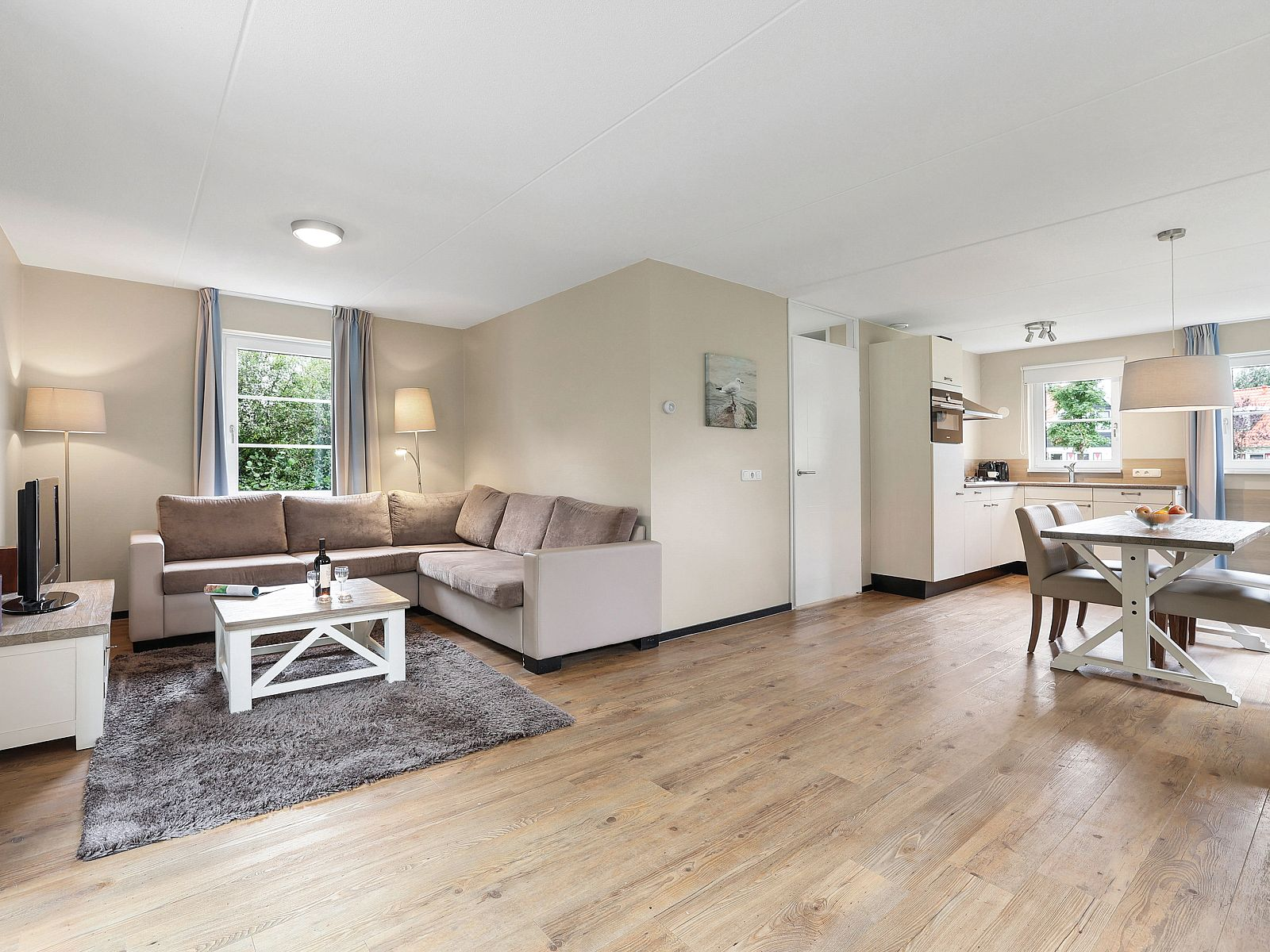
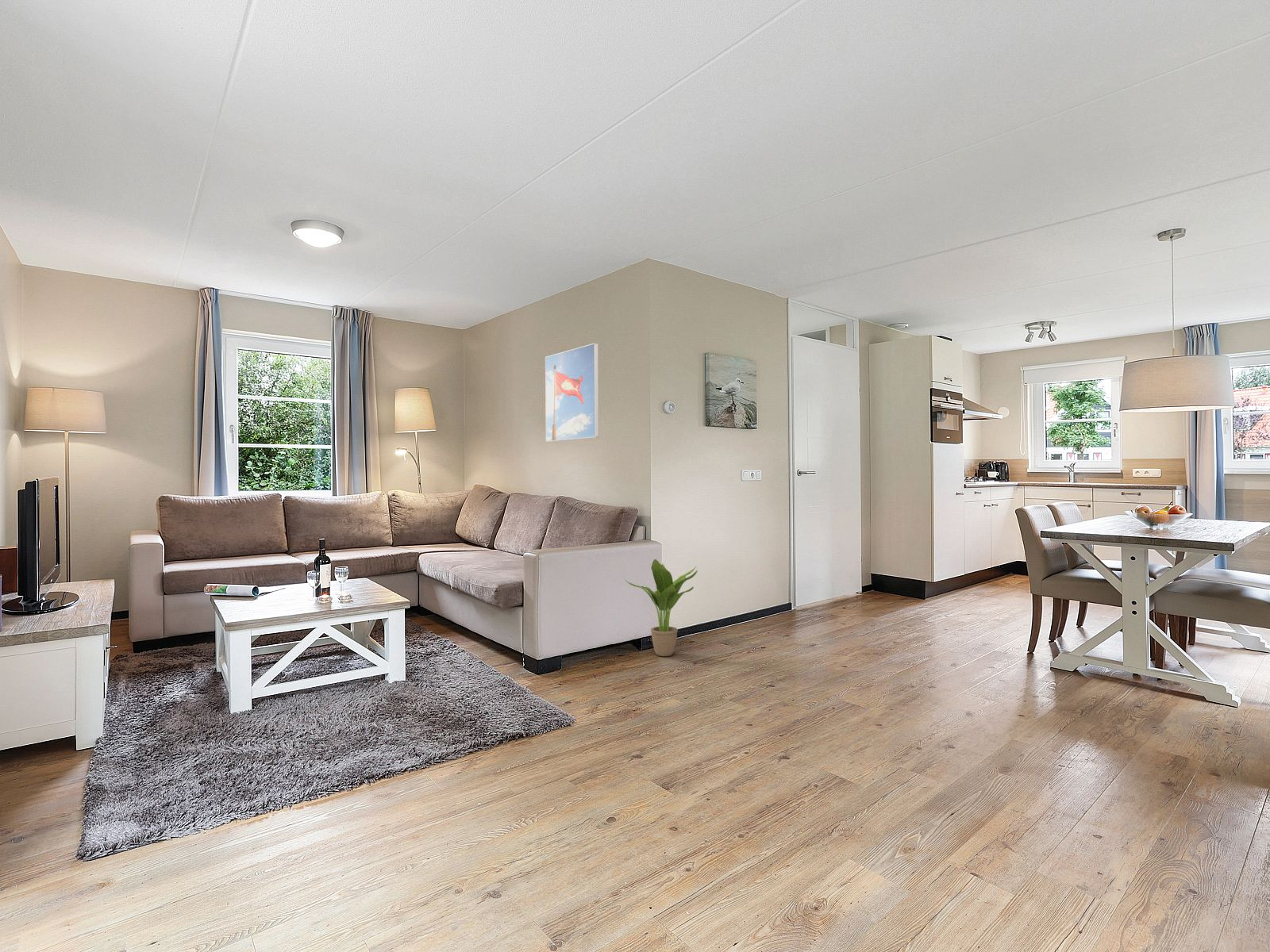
+ potted plant [624,559,698,657]
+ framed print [545,343,600,443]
